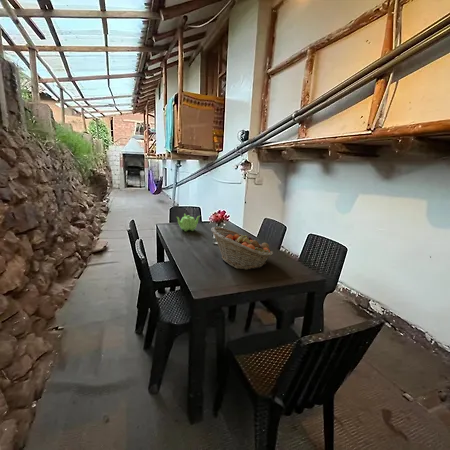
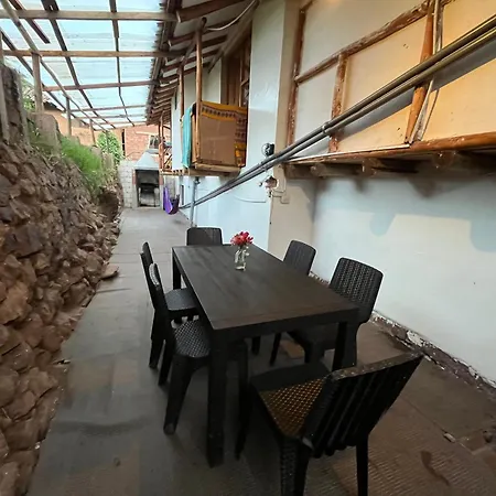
- teapot [176,213,201,232]
- fruit basket [210,226,274,271]
